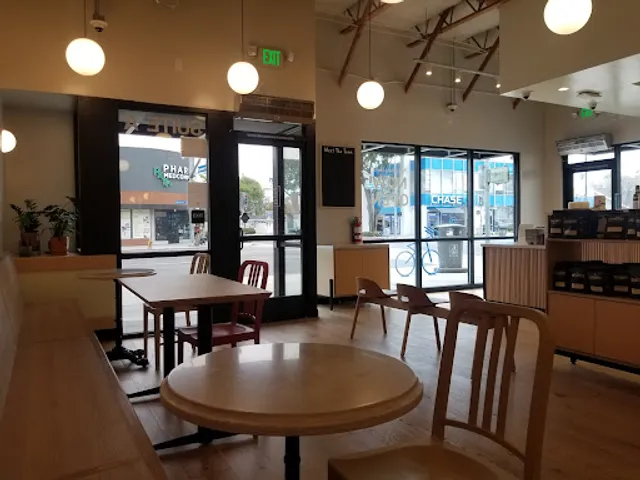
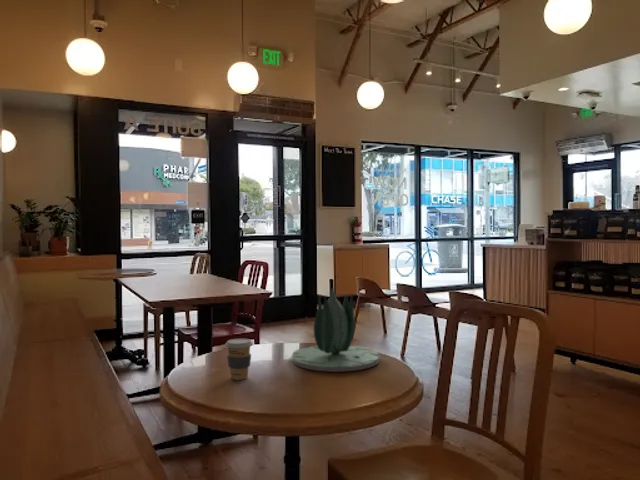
+ coffee cup [224,338,254,381]
+ succulent plant [291,286,381,373]
